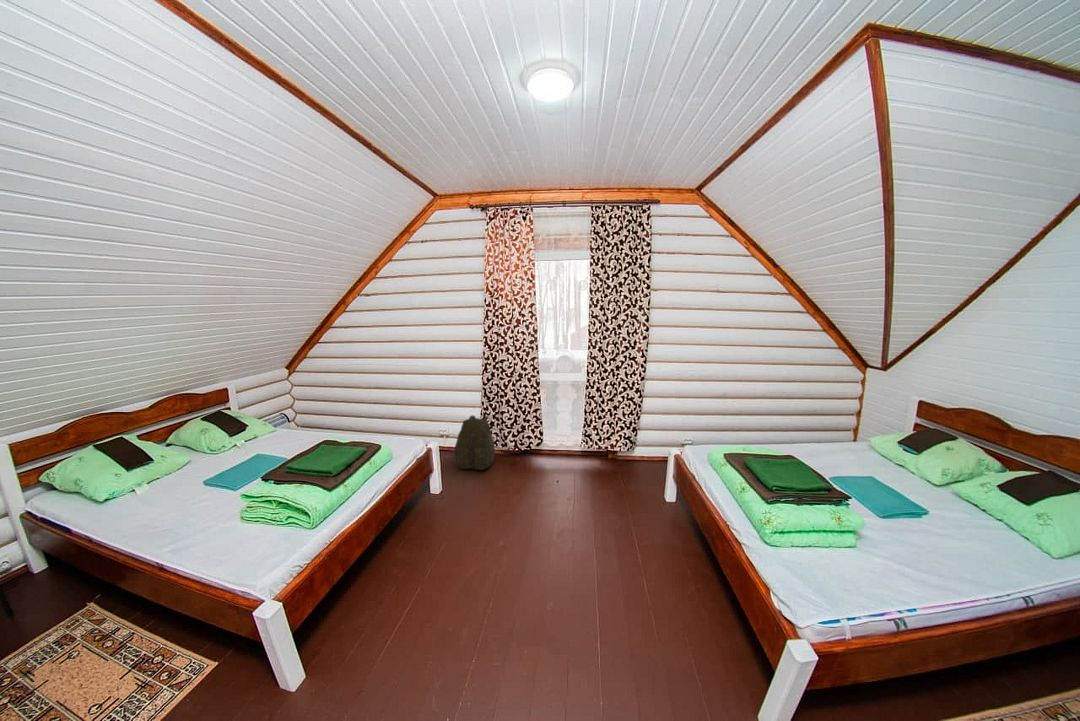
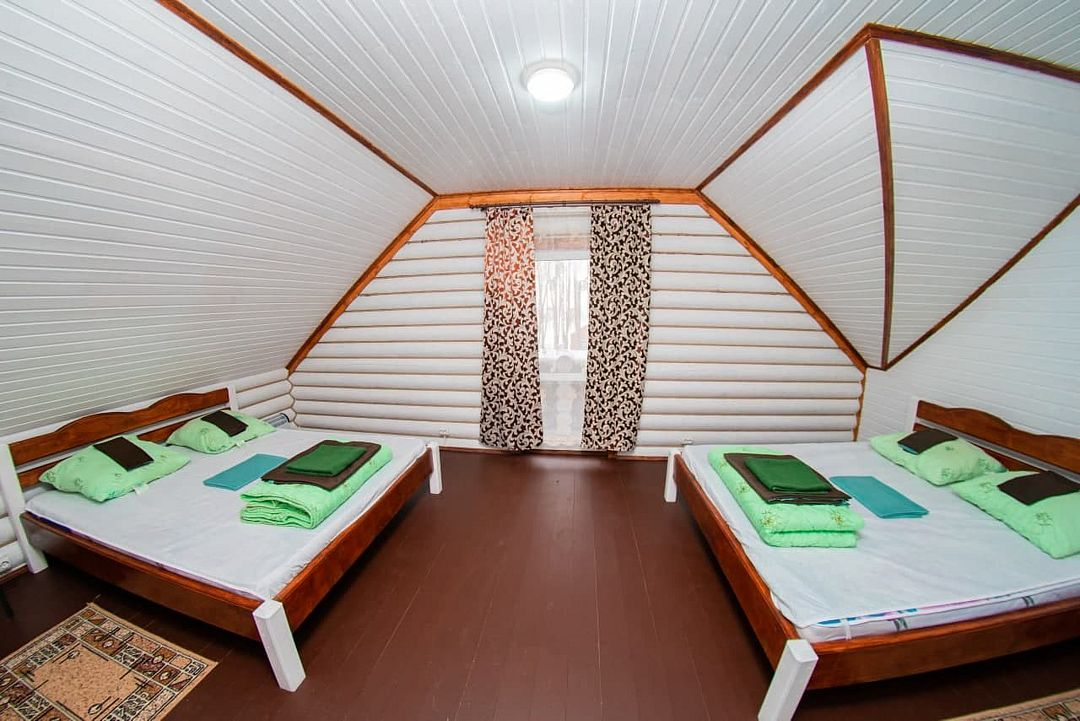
- backpack [454,415,496,471]
